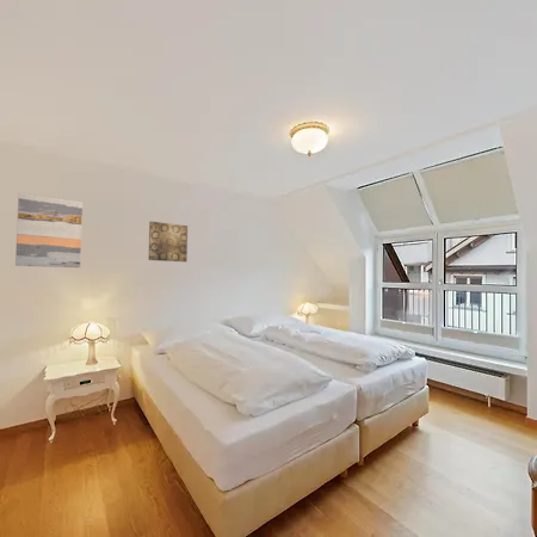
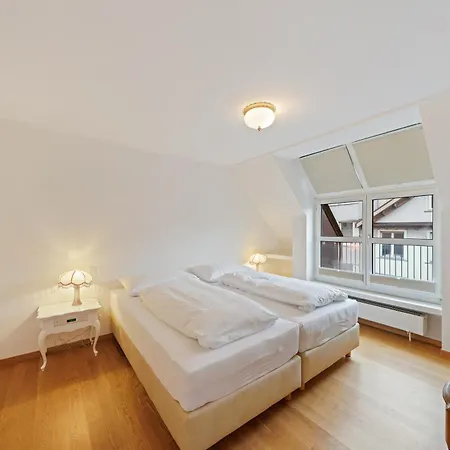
- wall art [148,221,189,263]
- wall art [14,191,84,268]
